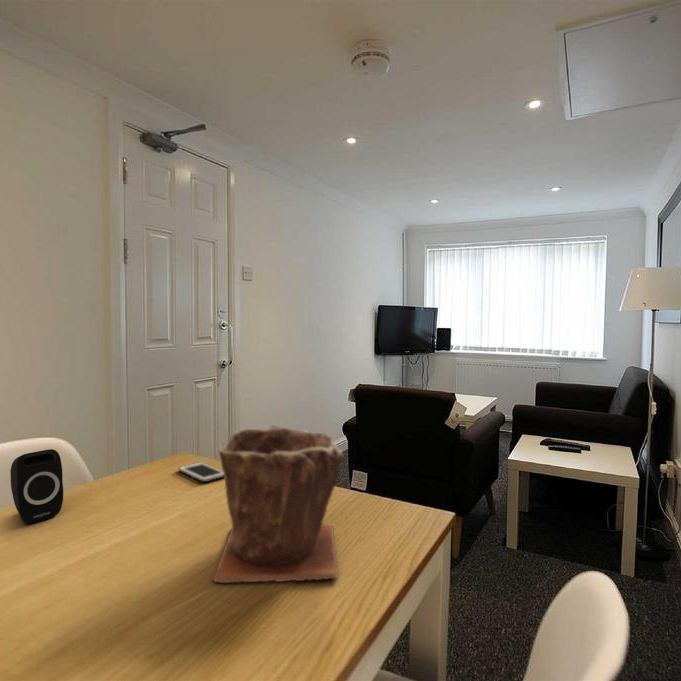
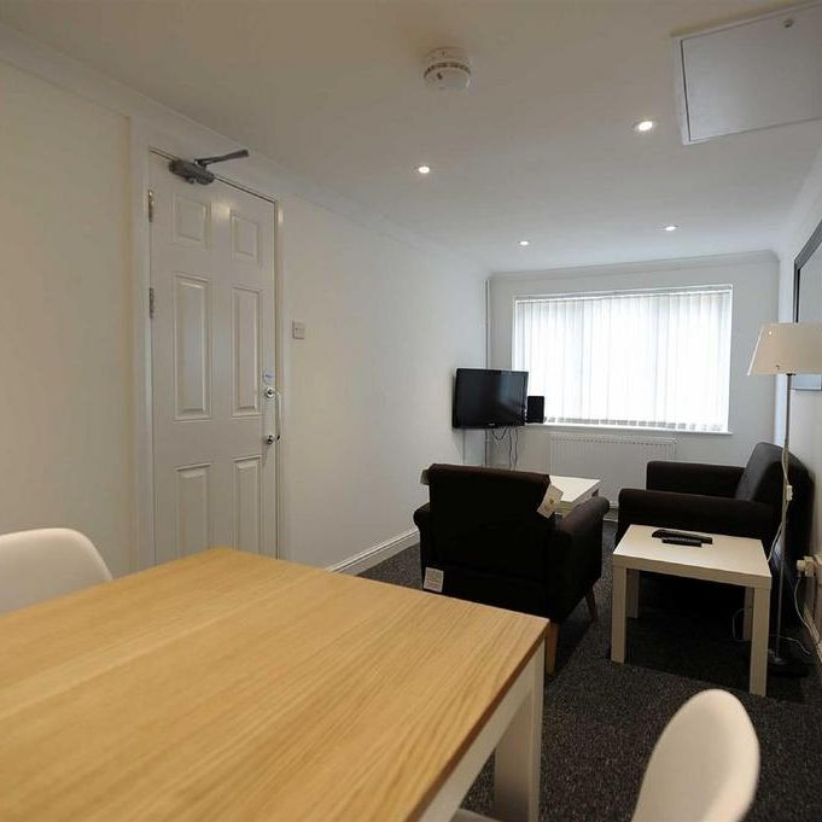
- plant pot [212,424,345,584]
- cell phone [178,461,225,483]
- speaker [9,448,64,525]
